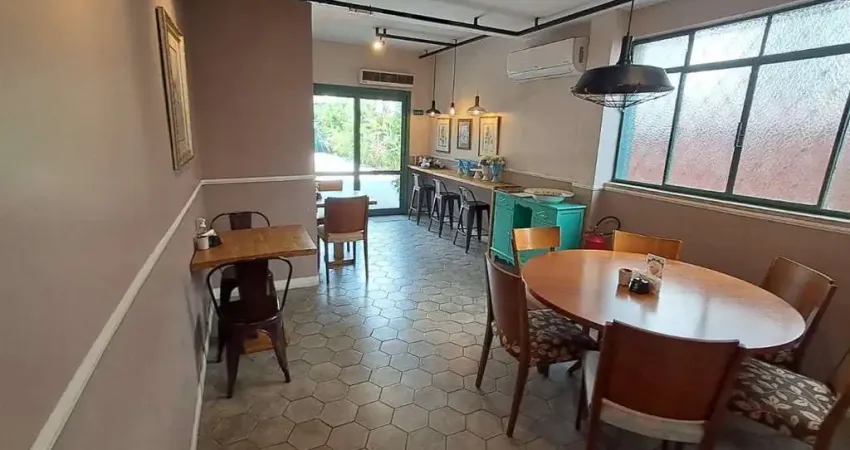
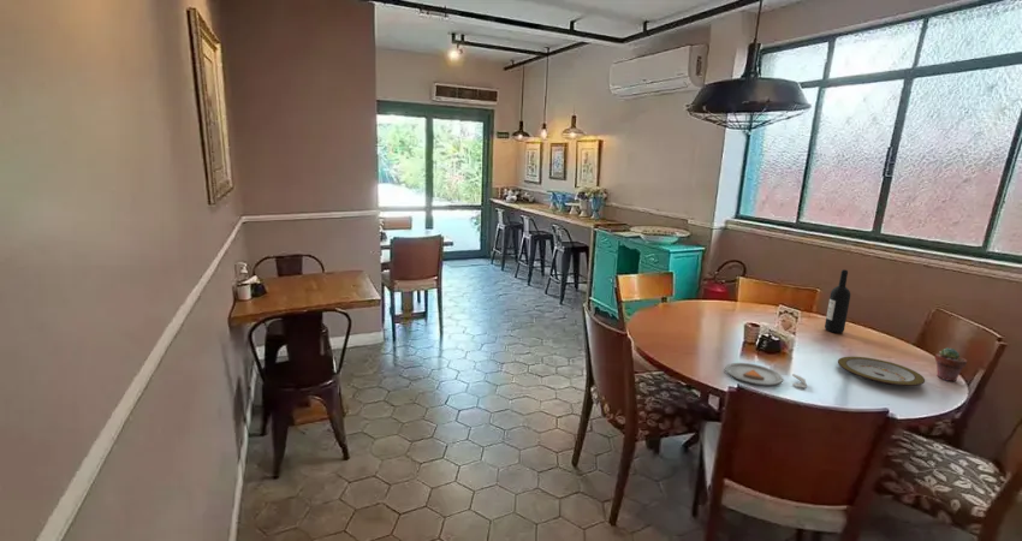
+ potted succulent [934,346,968,382]
+ dinner plate [724,362,808,390]
+ plate [837,356,926,387]
+ wine bottle [824,268,851,334]
